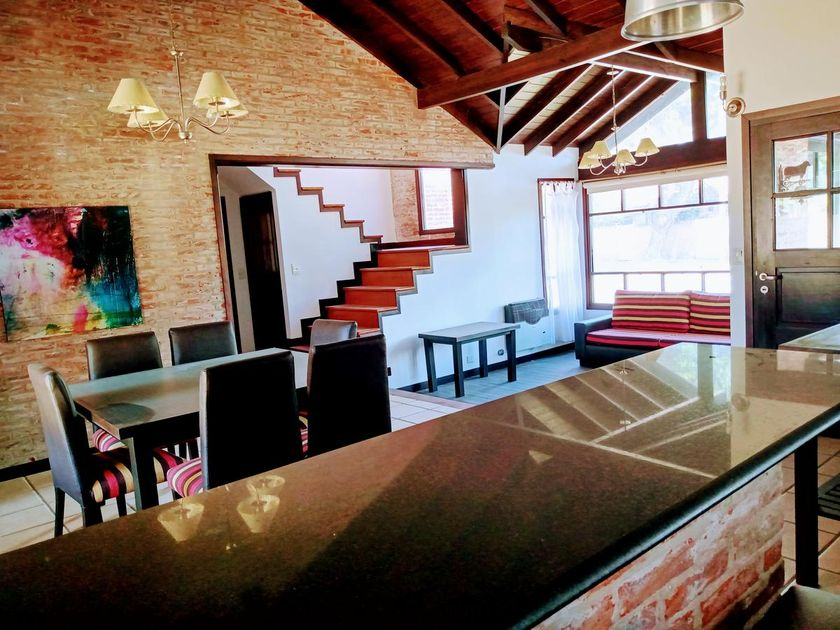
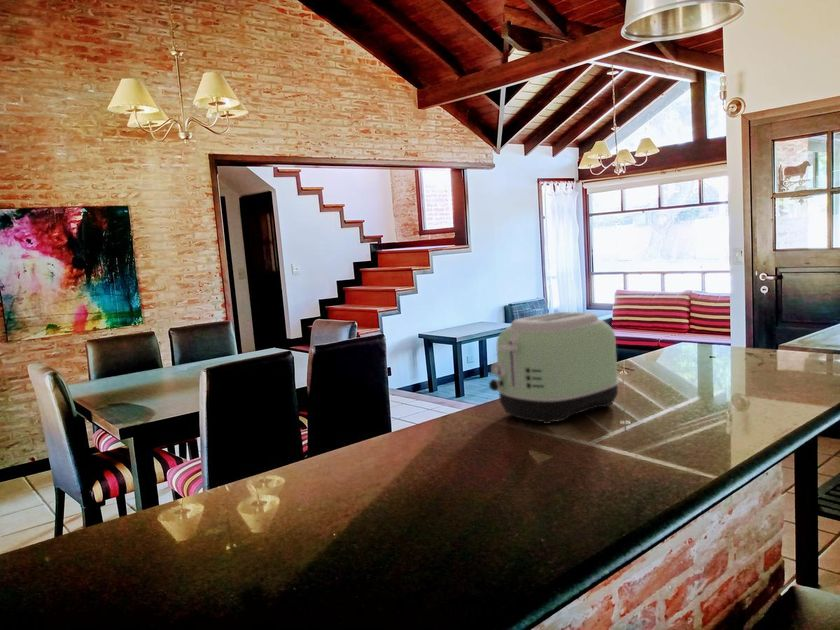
+ toaster [488,311,621,425]
